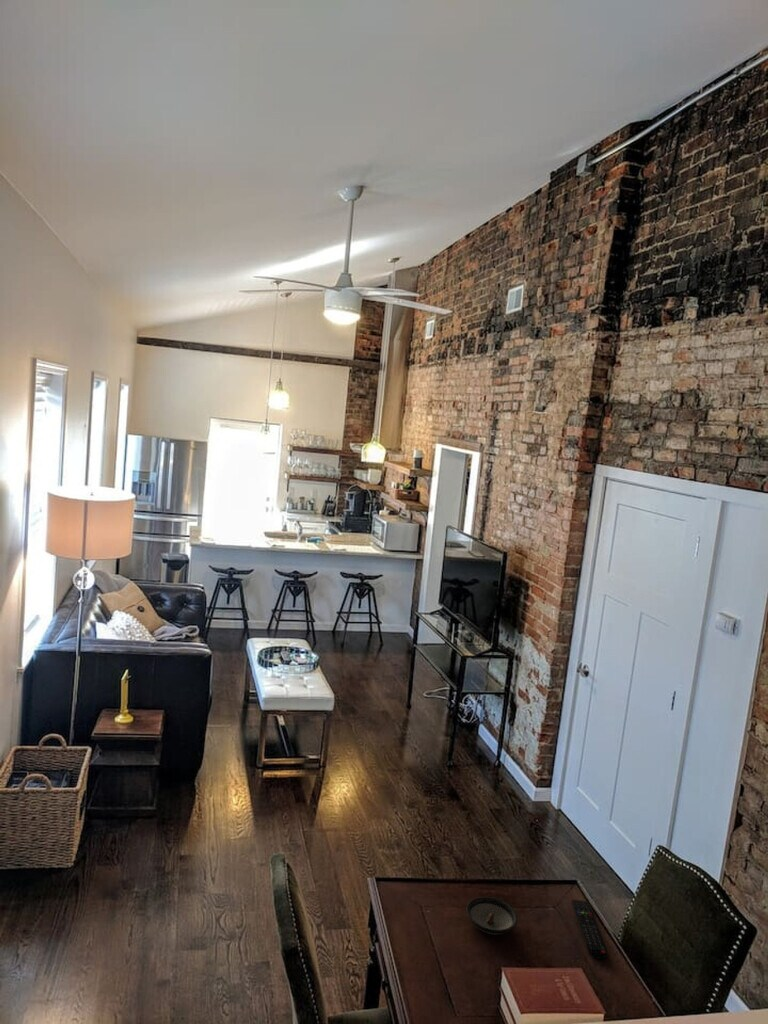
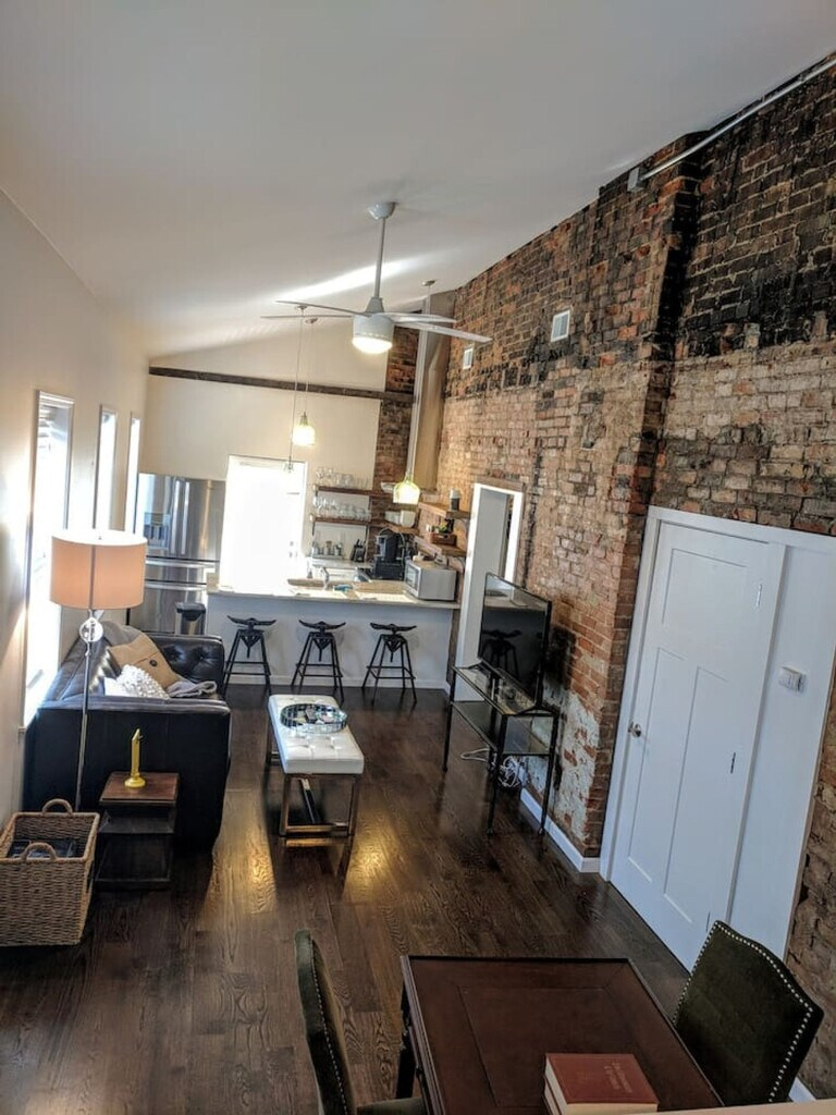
- saucer [465,896,519,936]
- remote control [571,899,609,960]
